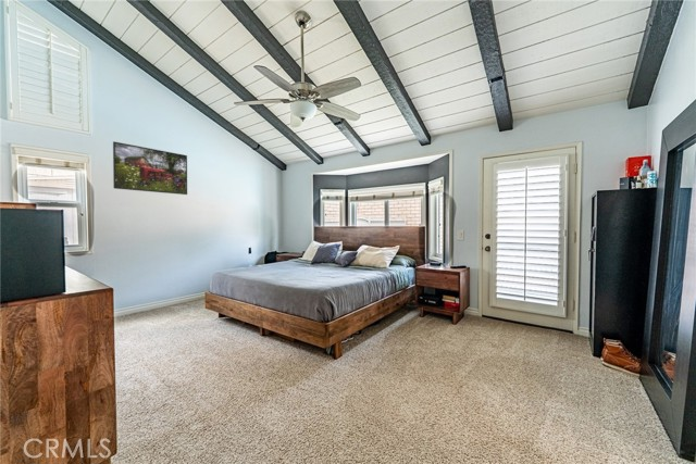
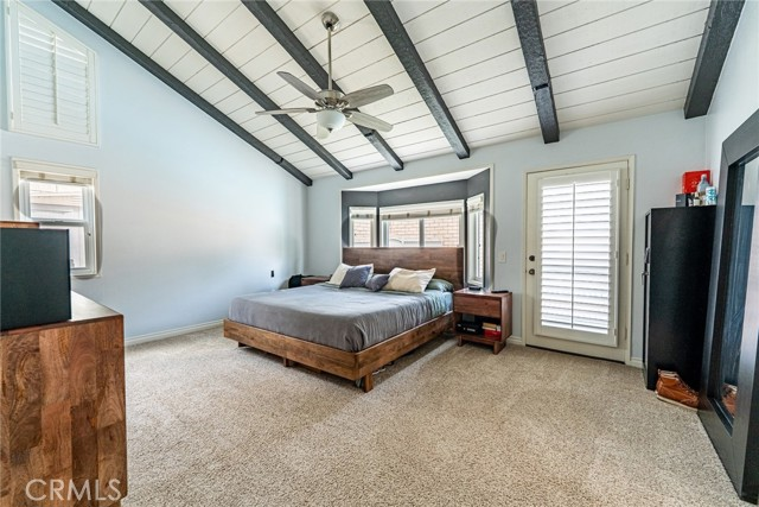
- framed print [112,140,188,196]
